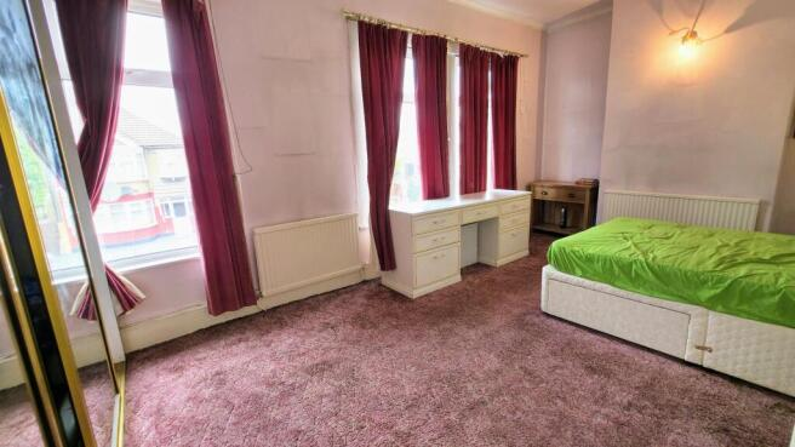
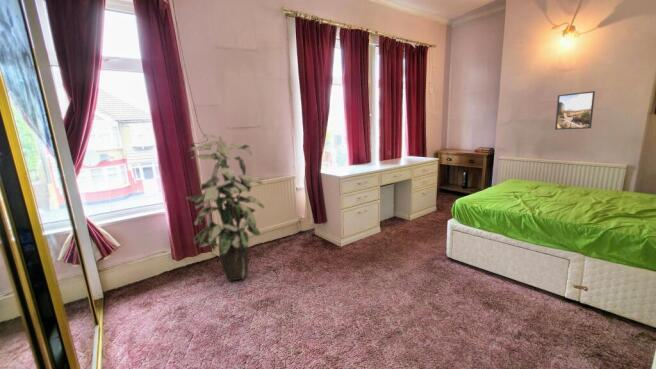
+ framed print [554,90,596,131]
+ indoor plant [185,132,266,282]
